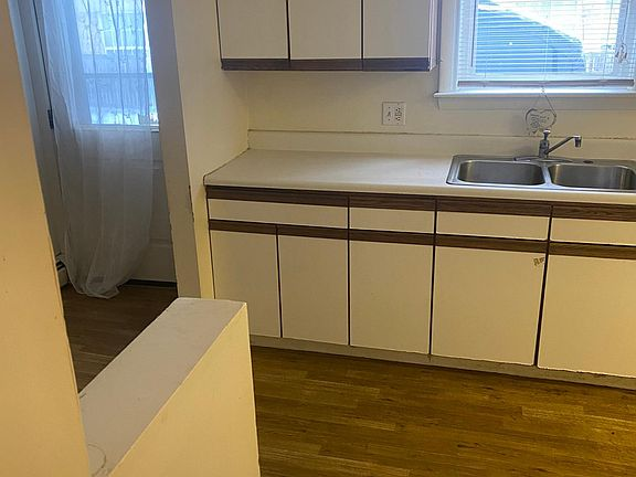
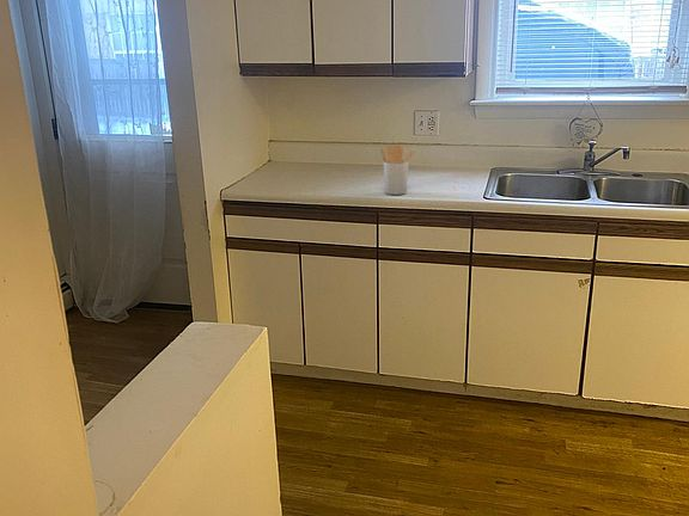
+ utensil holder [380,143,415,196]
